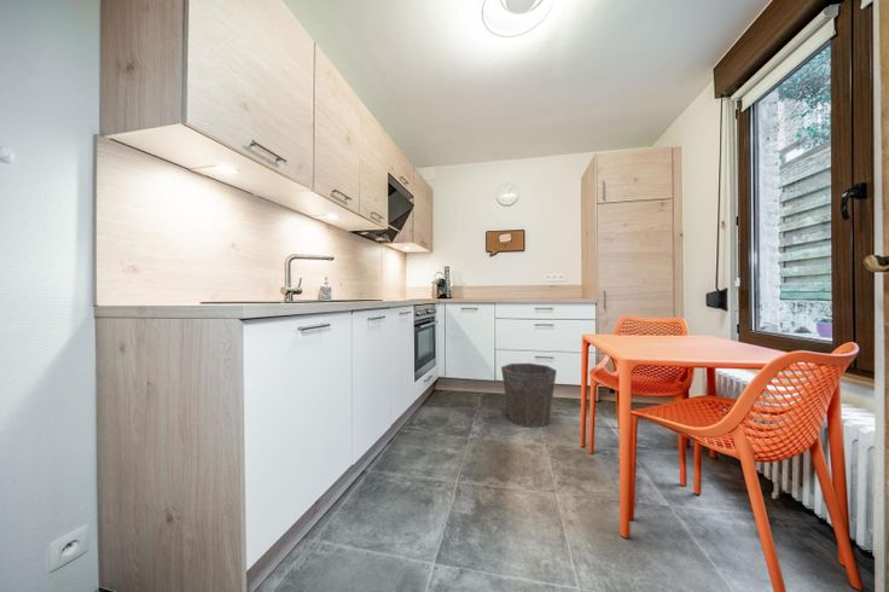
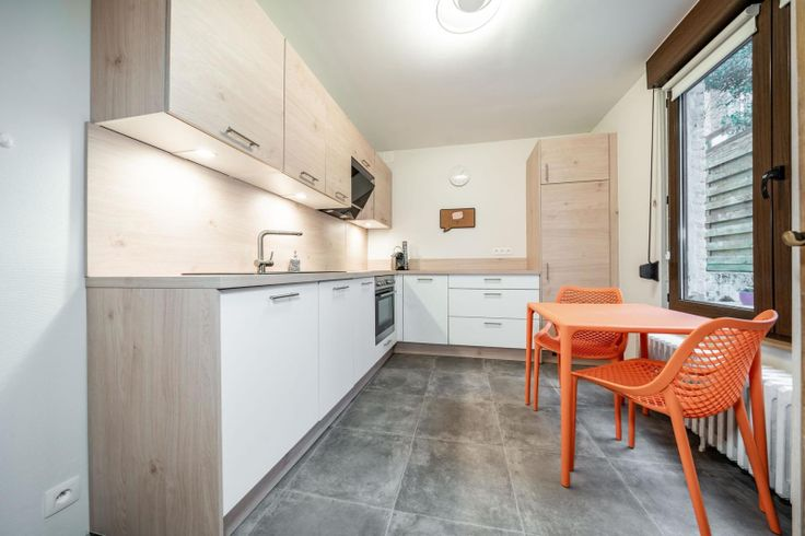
- waste bin [500,362,558,429]
